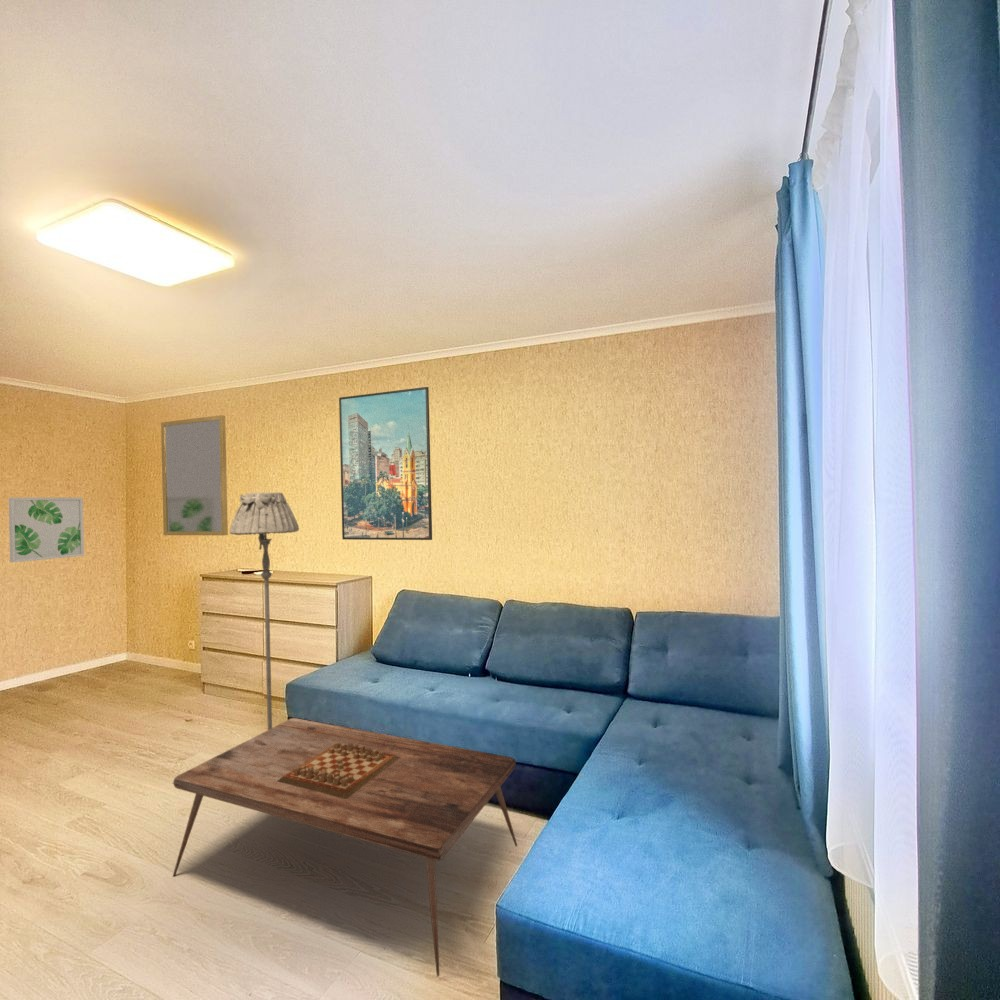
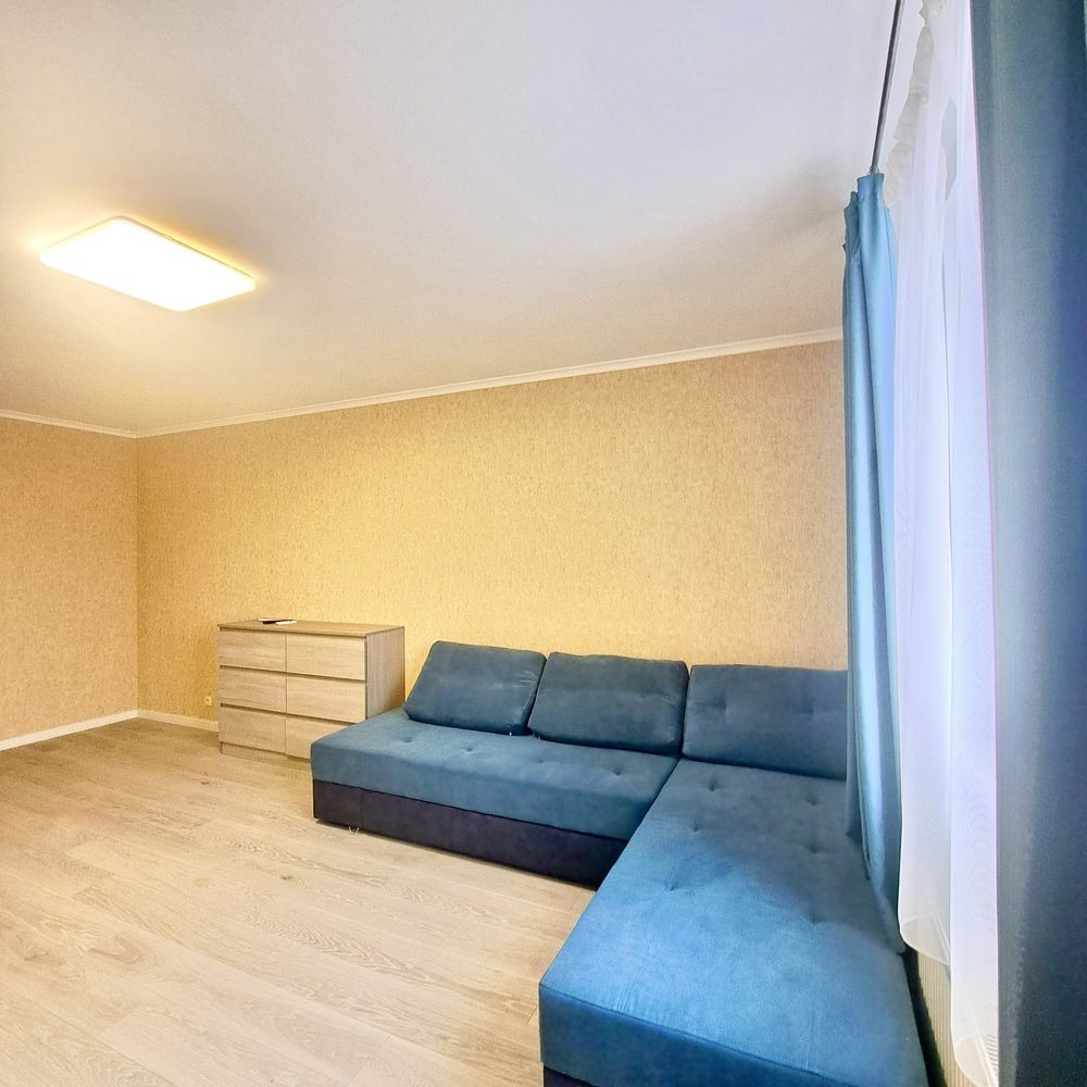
- wall art [8,497,85,563]
- home mirror [160,414,229,536]
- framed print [338,386,433,541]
- coffee table [172,717,518,977]
- floor lamp [229,491,300,730]
